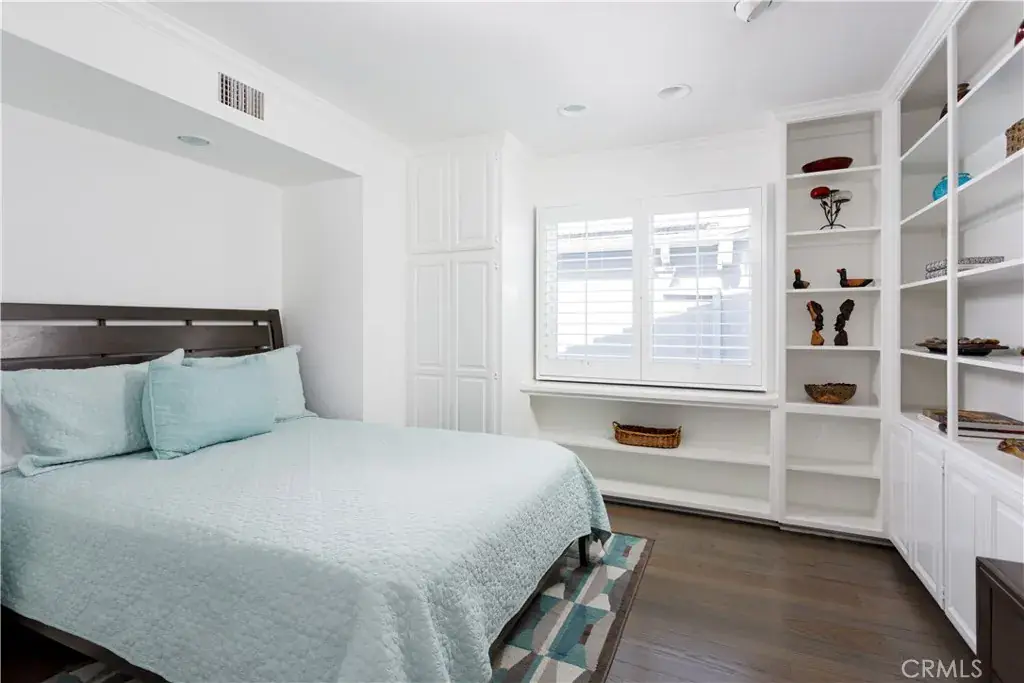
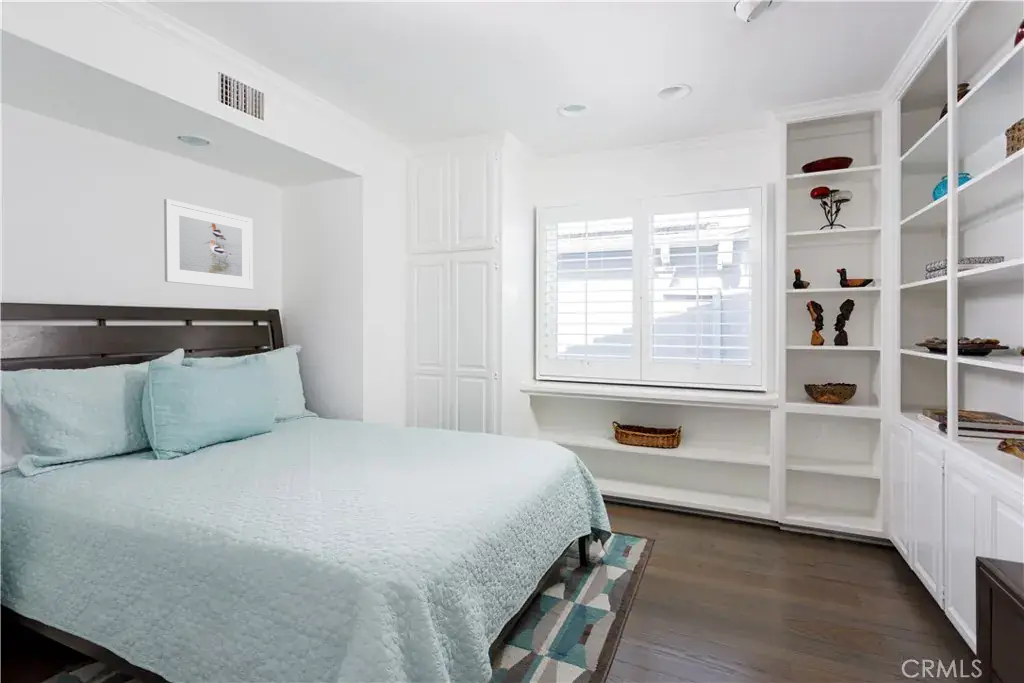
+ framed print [163,198,254,290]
